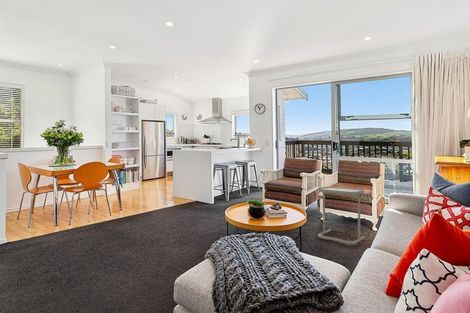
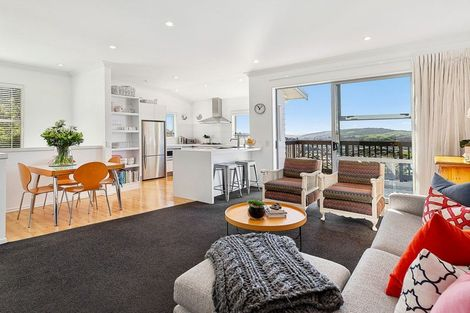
- side table [316,186,366,246]
